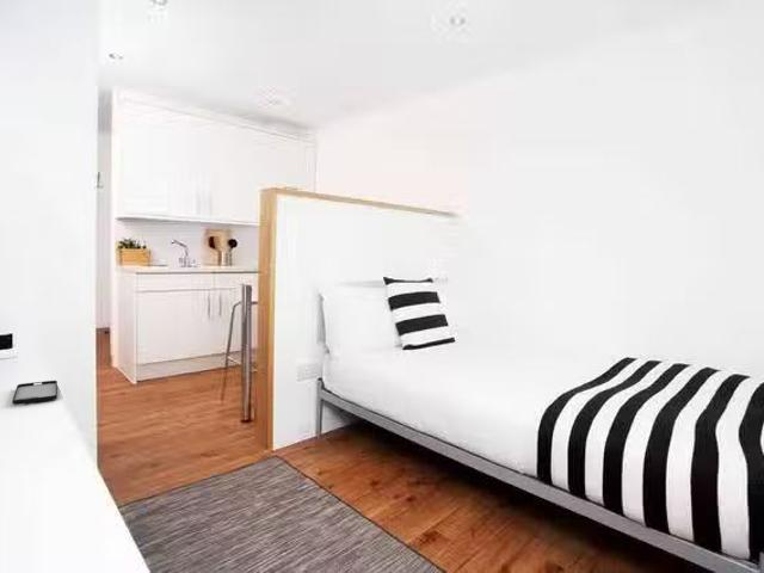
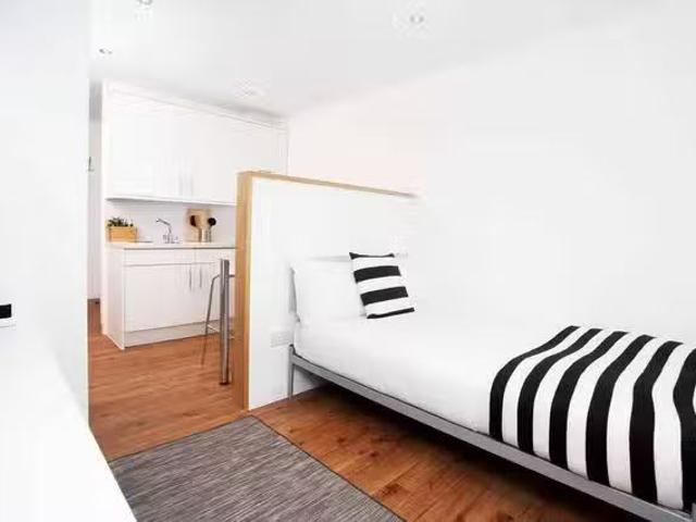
- smartphone [12,380,58,406]
